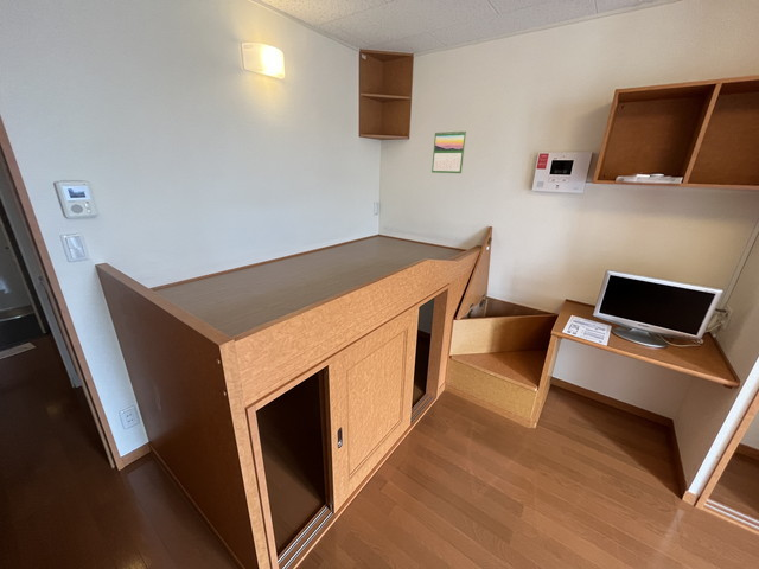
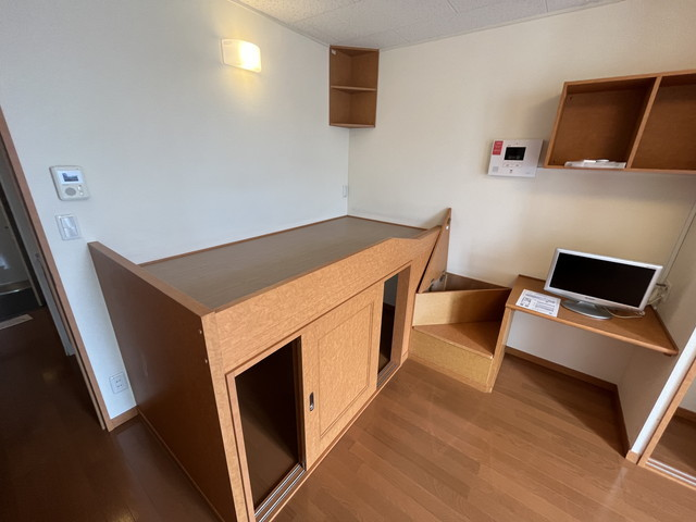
- calendar [430,129,467,174]
